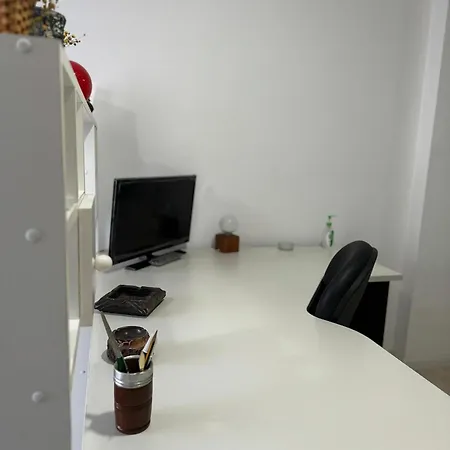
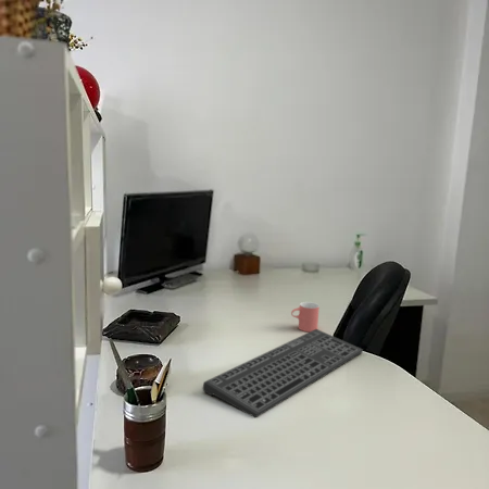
+ keyboard [202,328,364,418]
+ cup [290,301,321,333]
